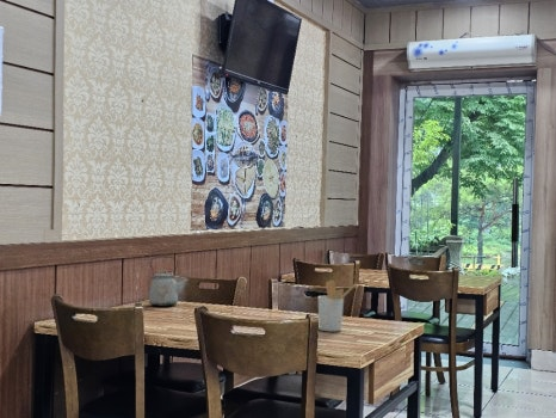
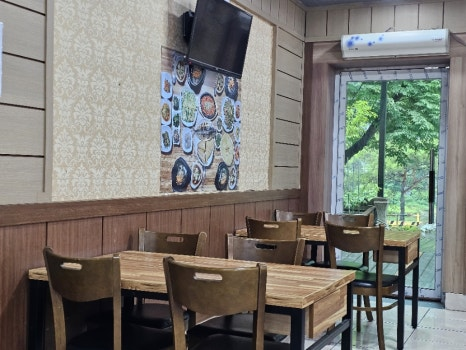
- utensil holder [317,278,357,332]
- kettle [148,256,191,308]
